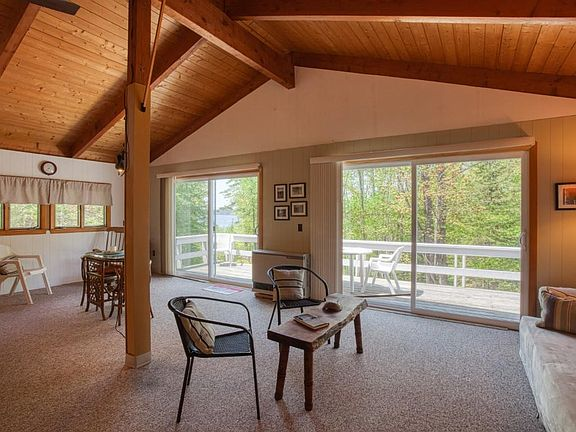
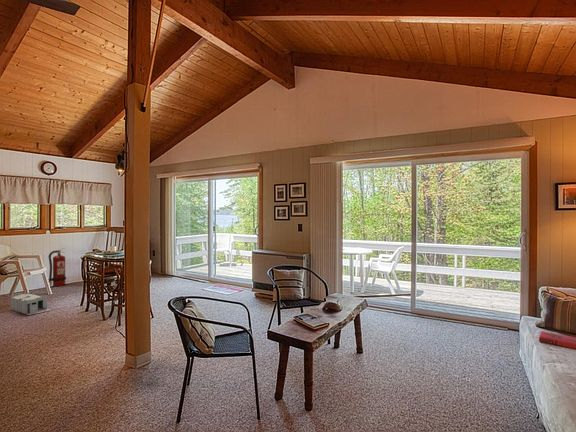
+ storage bin [8,292,52,316]
+ hardback book [538,330,576,350]
+ fire extinguisher [48,247,67,288]
